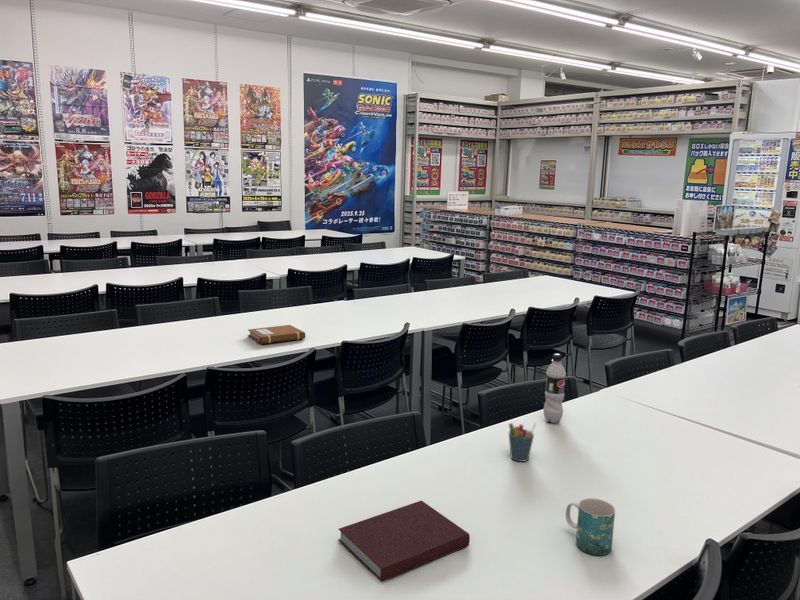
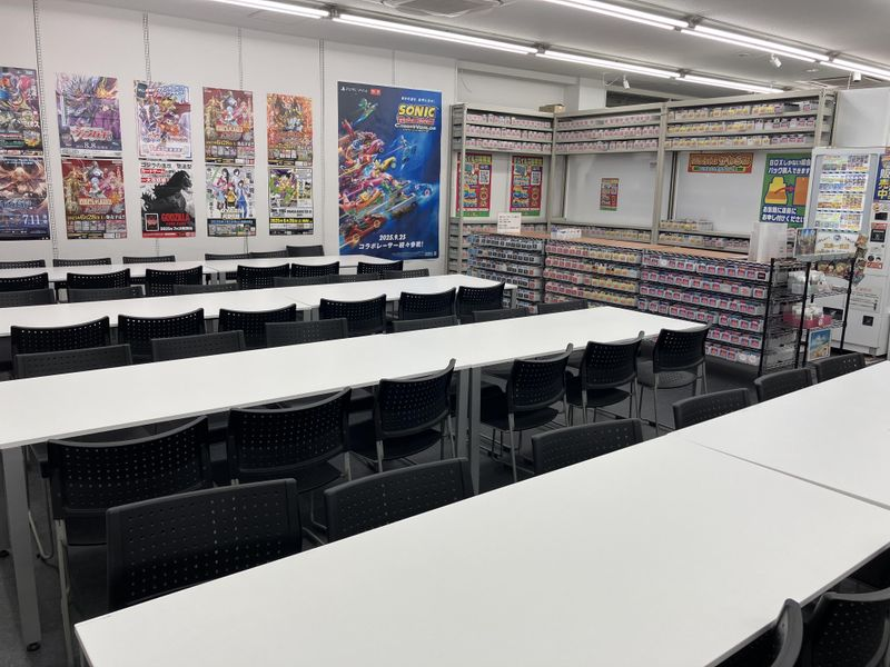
- notebook [337,499,471,583]
- pen holder [507,421,537,463]
- beverage bottle [543,353,567,424]
- notebook [247,324,306,345]
- mug [565,497,616,556]
